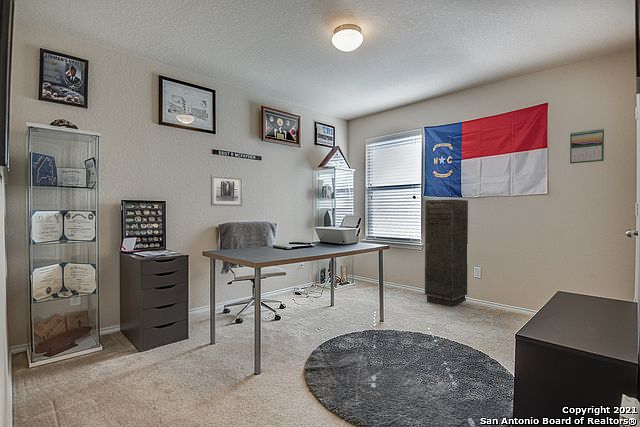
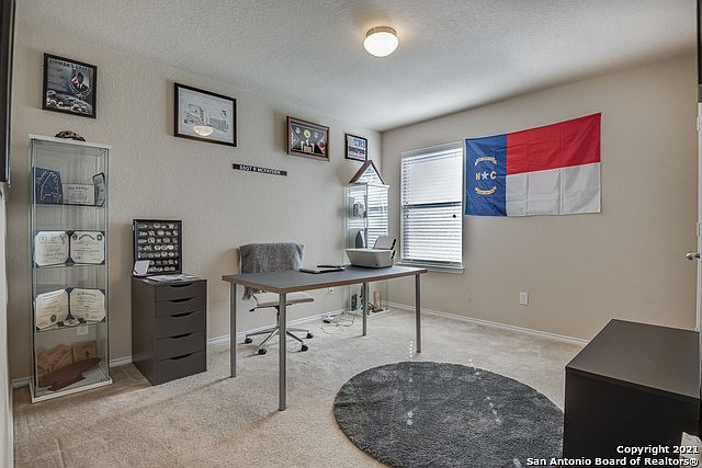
- wall art [210,174,244,207]
- calendar [569,128,605,165]
- storage cabinet [424,198,469,308]
